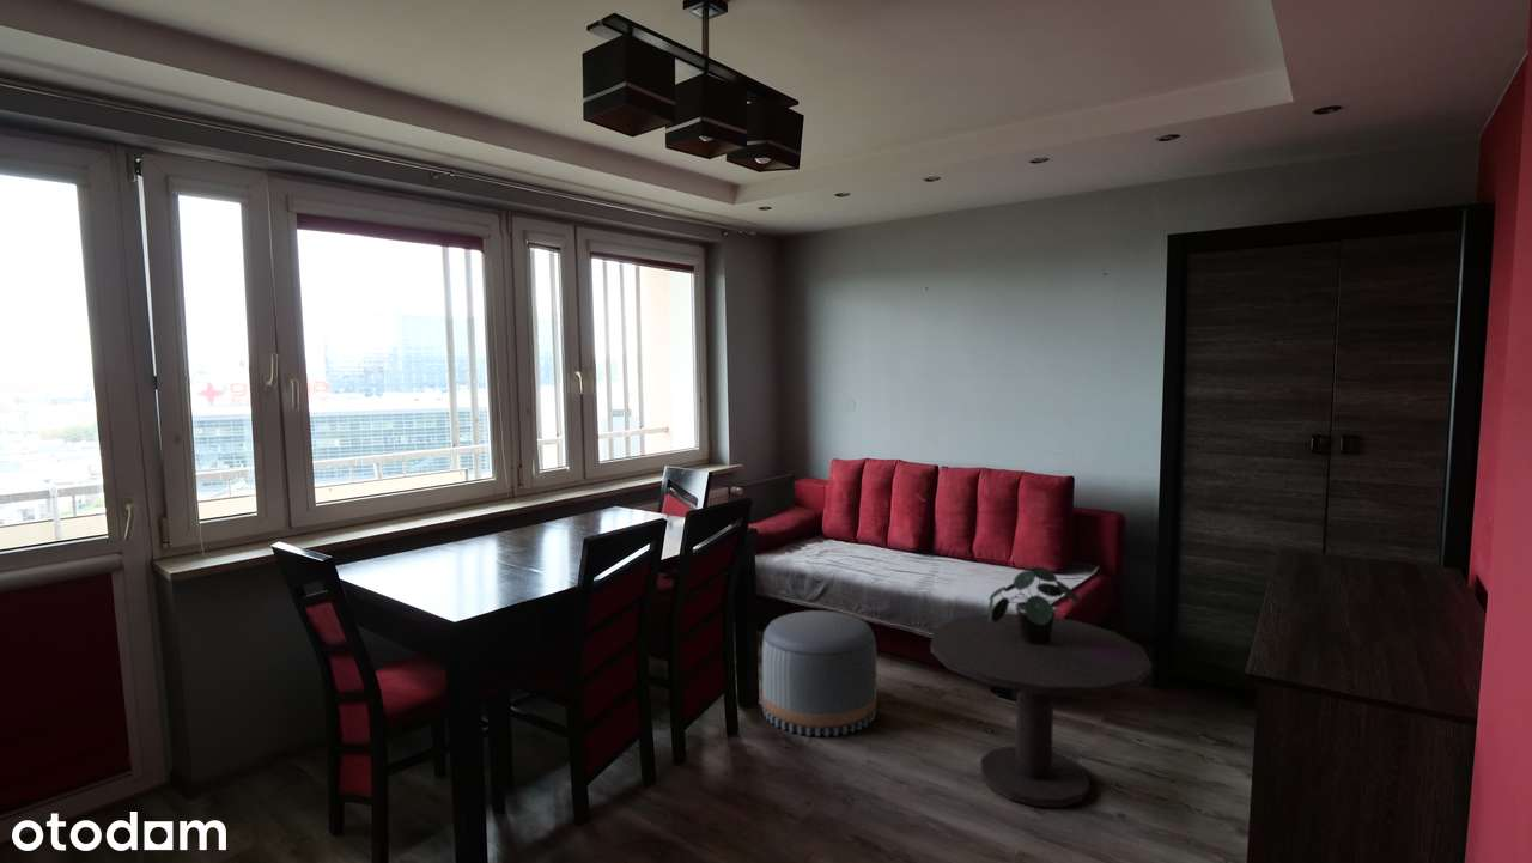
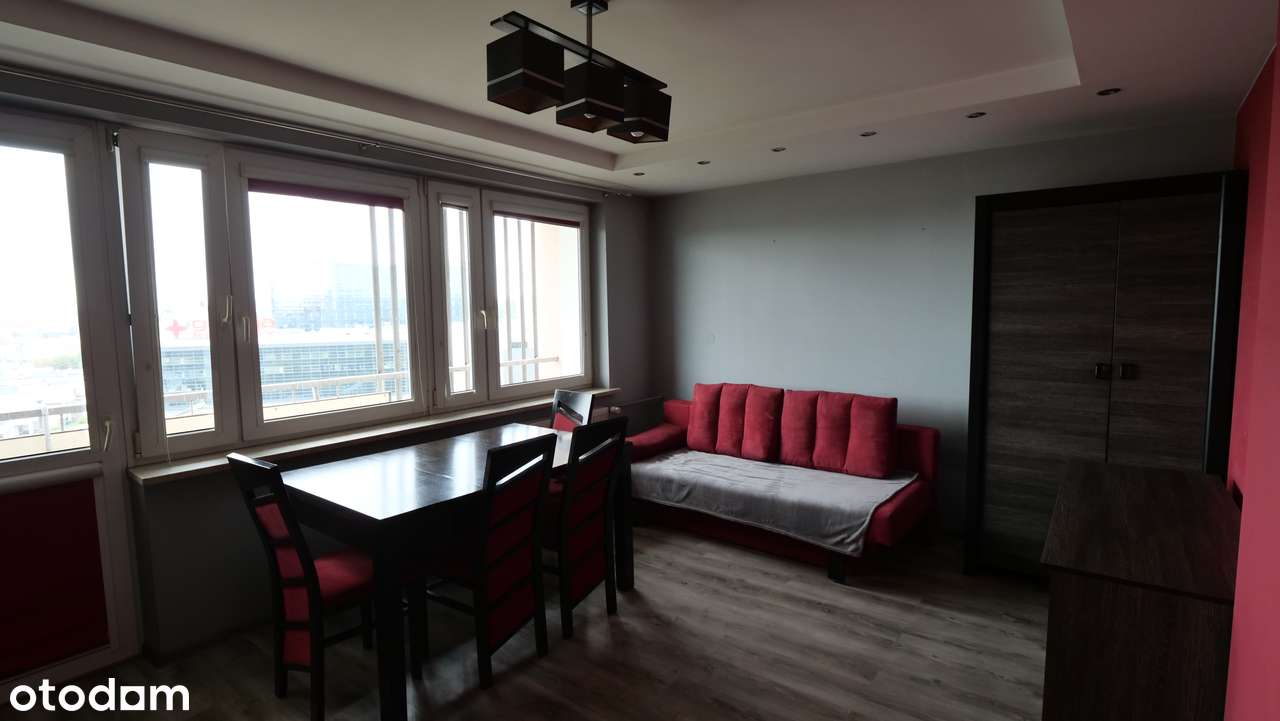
- potted plant [987,566,1083,645]
- pouf [761,609,877,737]
- side table [929,613,1153,808]
